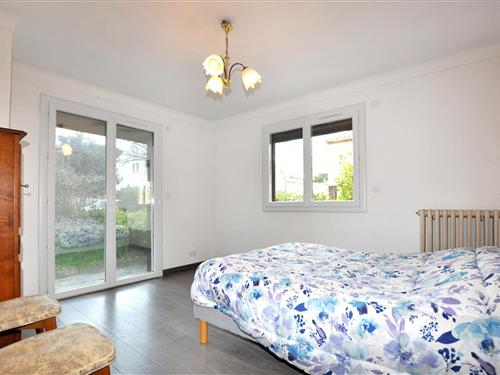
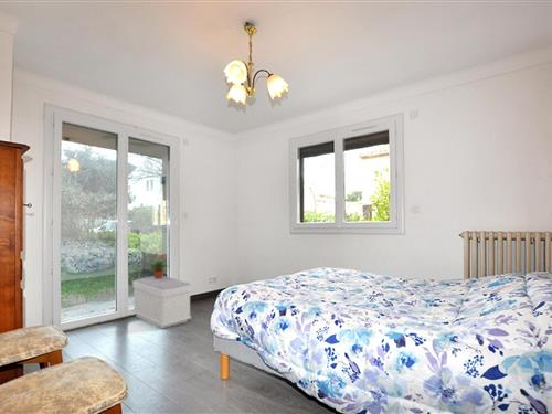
+ bench [131,275,192,330]
+ potted plant [146,253,171,278]
